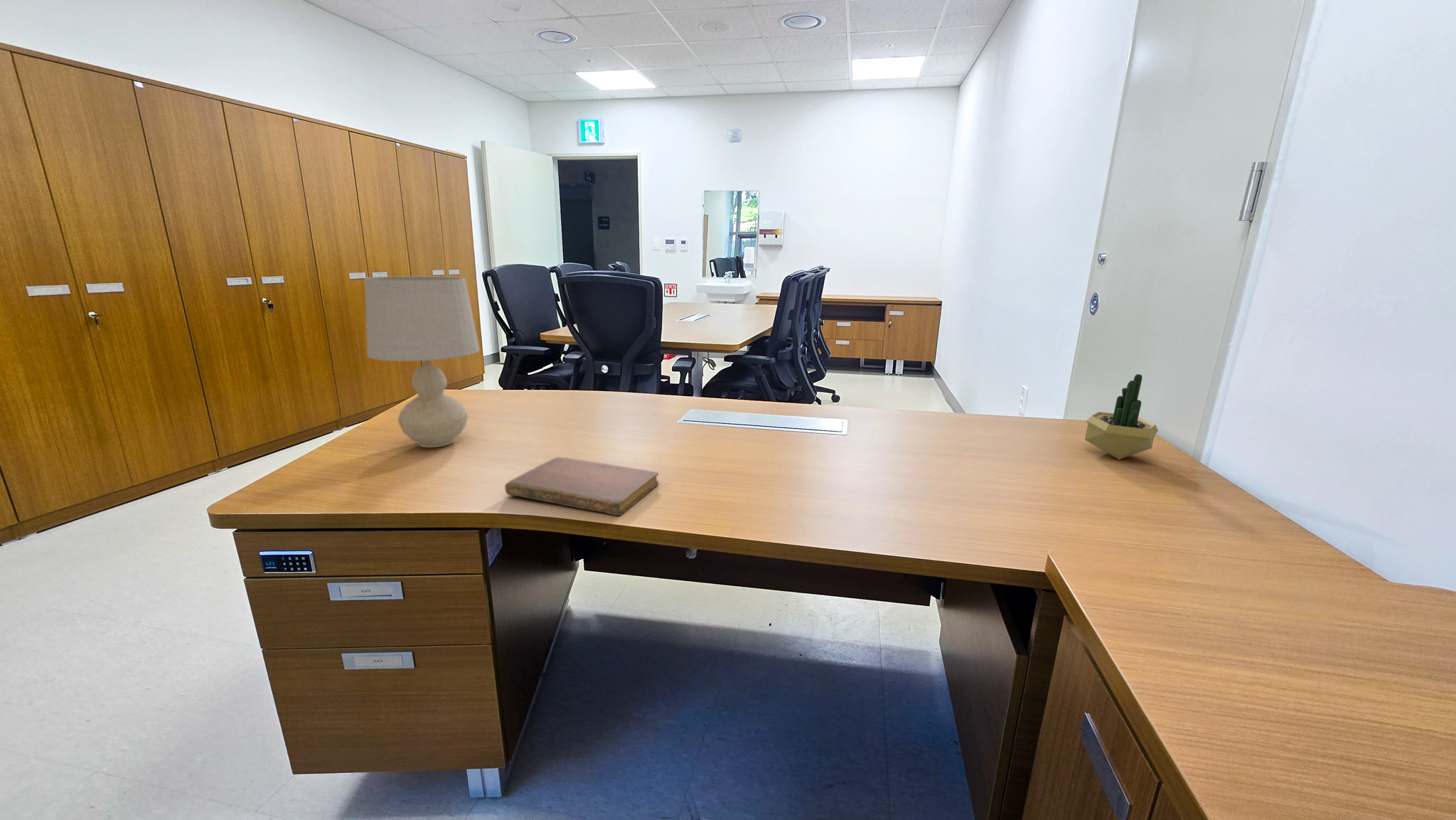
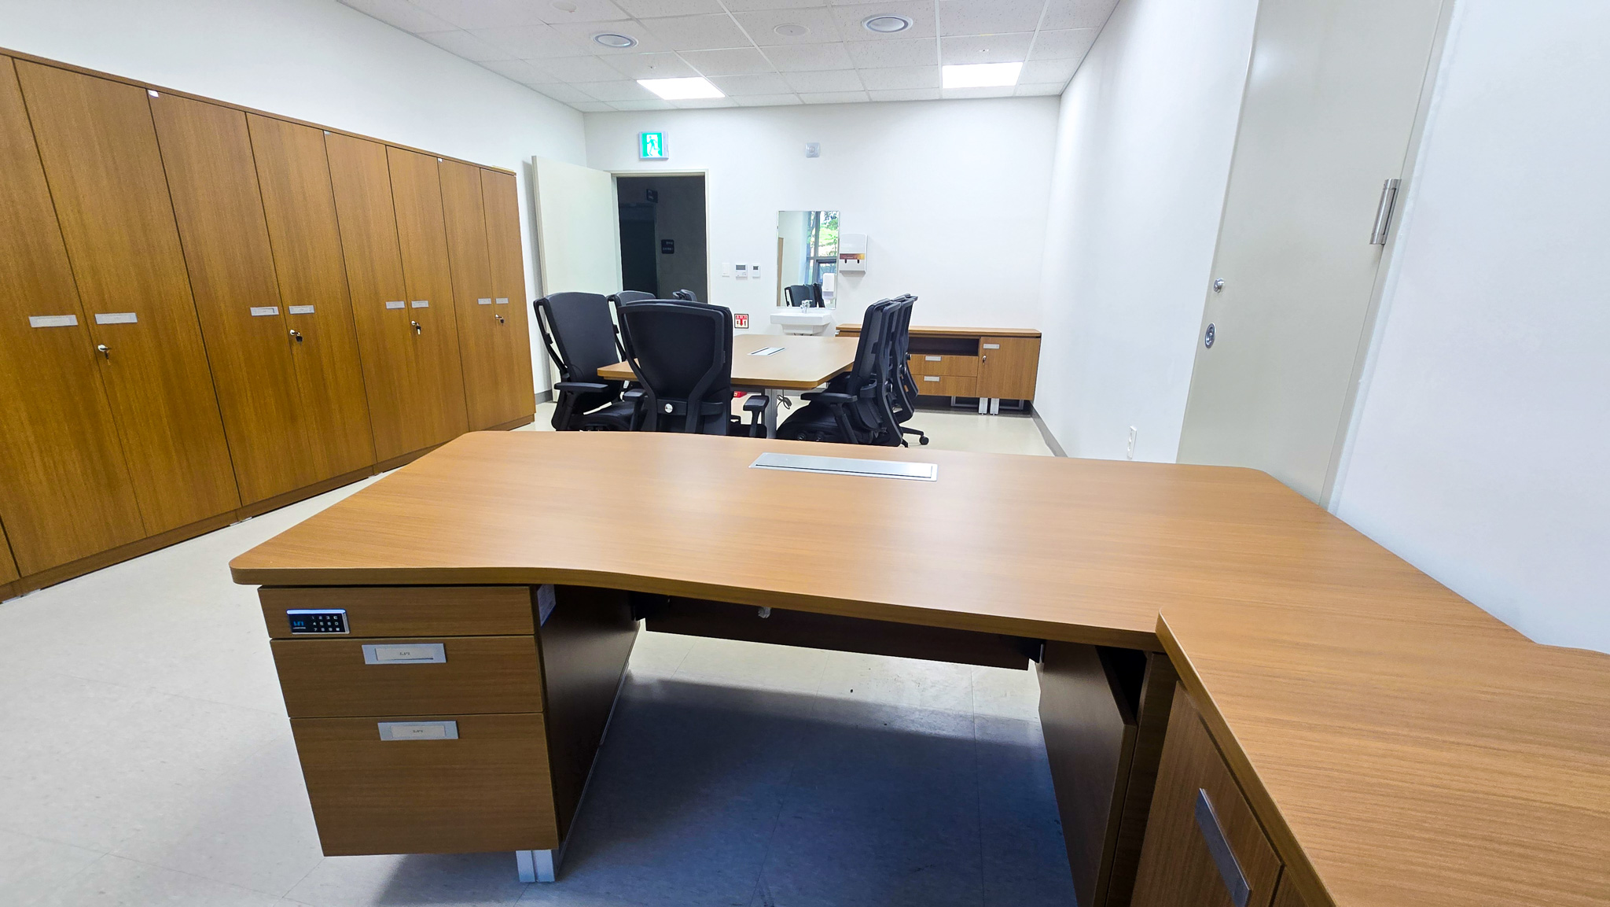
- potted cactus [1084,373,1159,460]
- notebook [504,457,659,516]
- table lamp [363,275,481,448]
